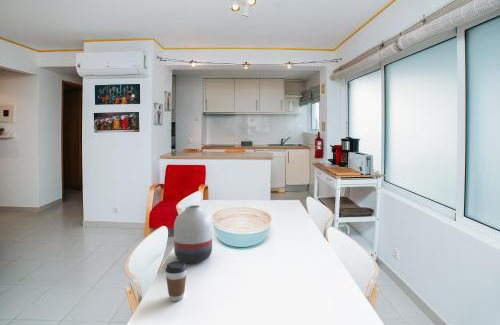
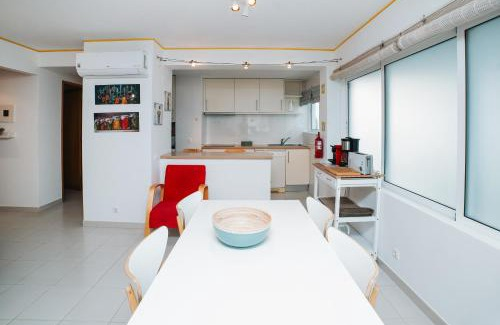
- coffee cup [164,261,188,302]
- vase [173,204,213,264]
